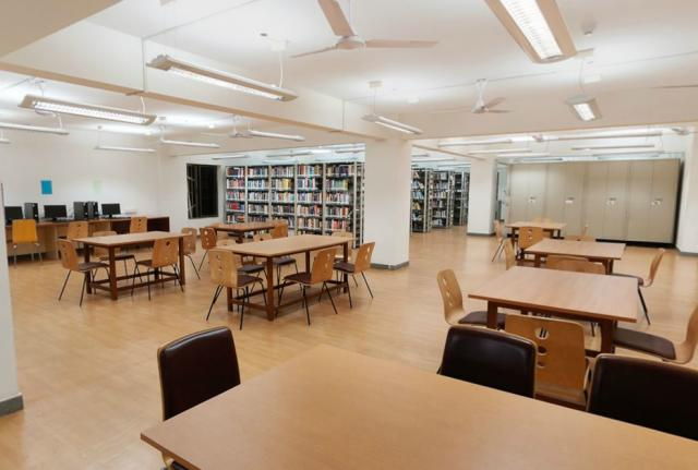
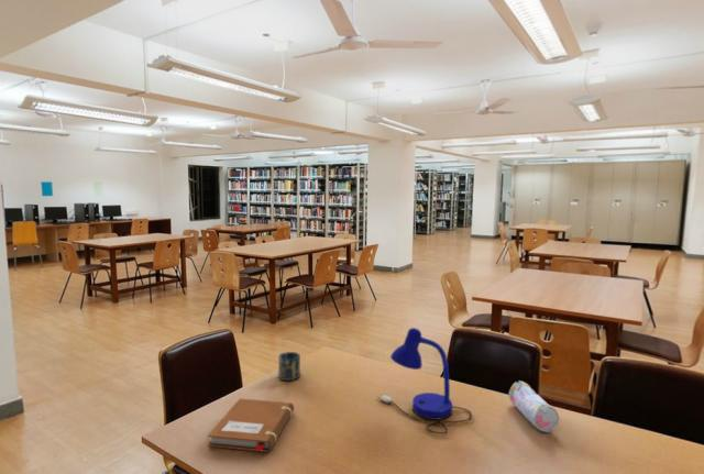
+ pencil case [508,379,560,433]
+ cup [277,351,301,382]
+ desk lamp [376,327,473,434]
+ notebook [207,397,295,453]
